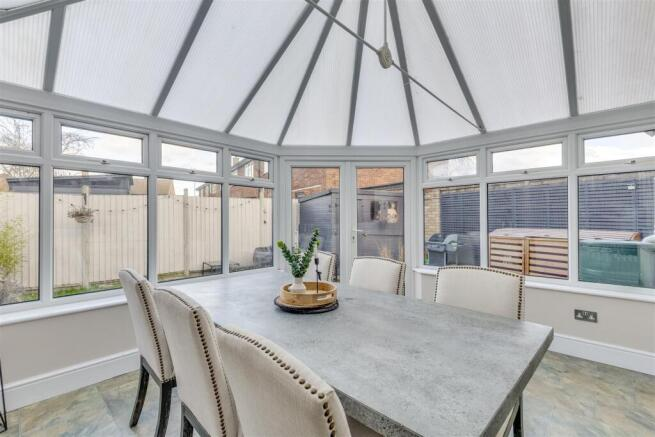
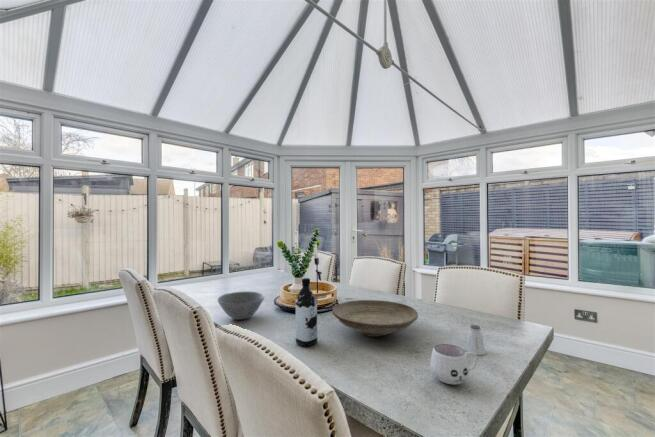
+ mug [429,343,478,386]
+ bowl [216,291,266,321]
+ water bottle [294,277,319,348]
+ decorative bowl [331,299,419,338]
+ saltshaker [465,324,486,356]
